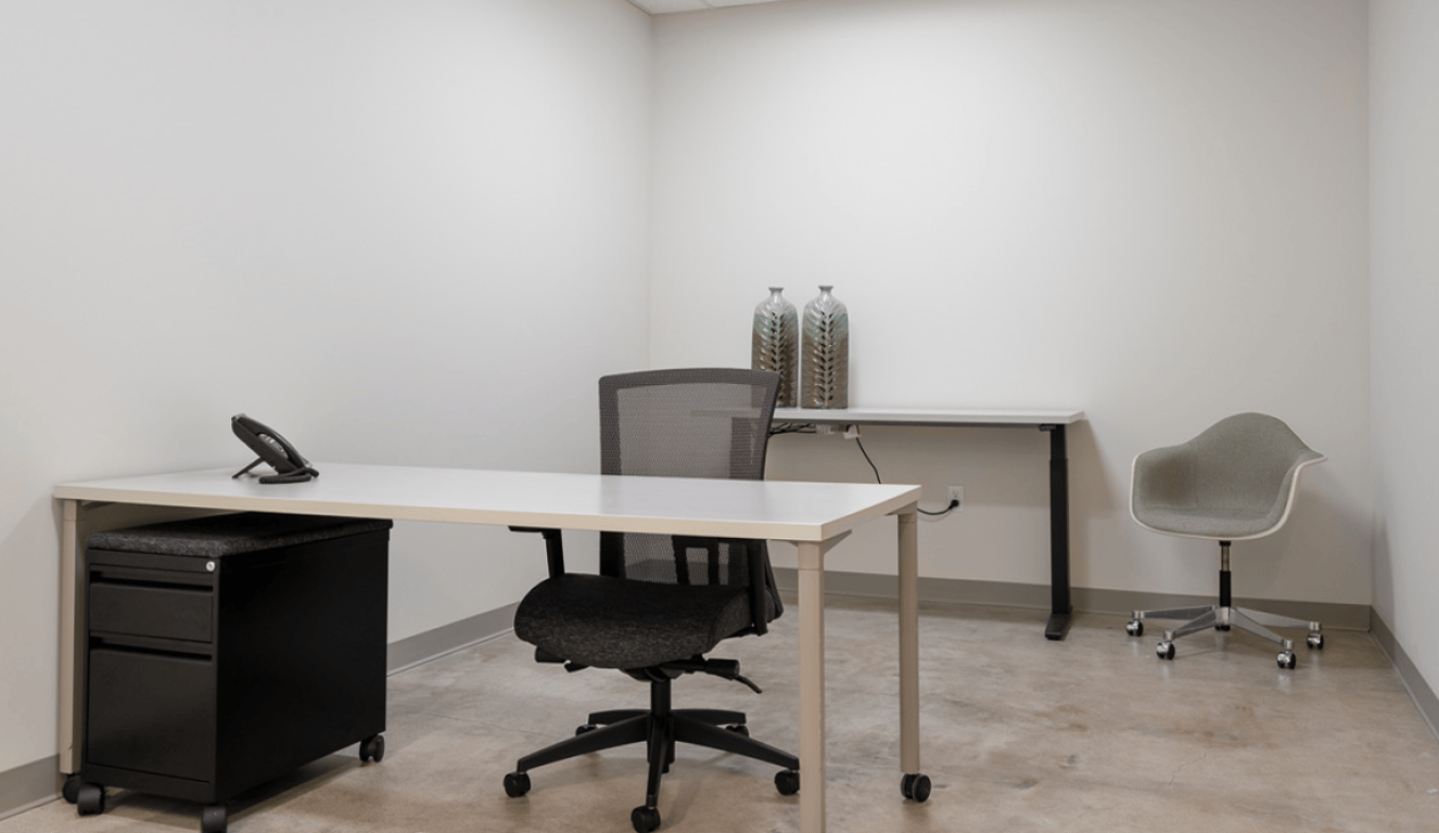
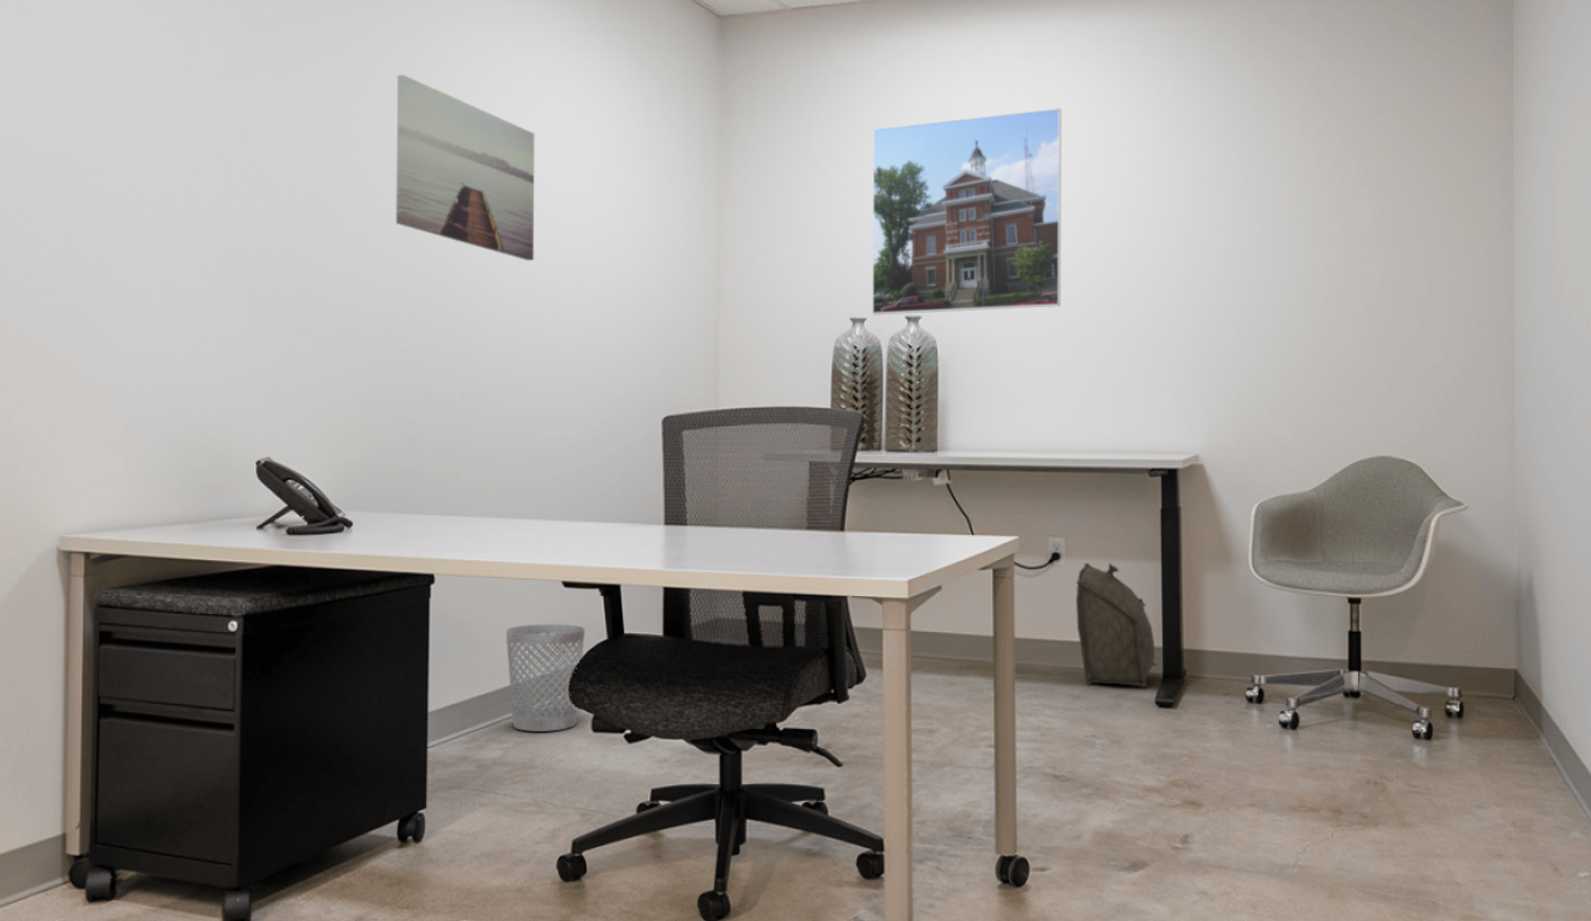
+ backpack [1075,561,1158,688]
+ wastebasket [505,624,586,733]
+ wall art [395,73,535,261]
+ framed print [871,107,1062,315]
